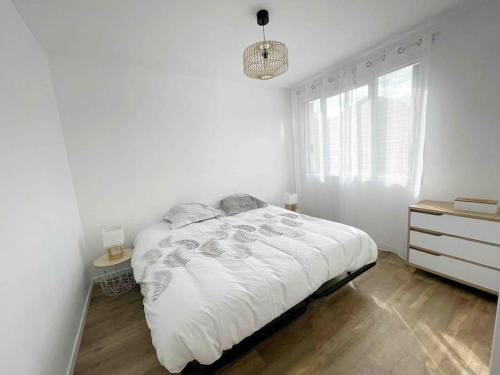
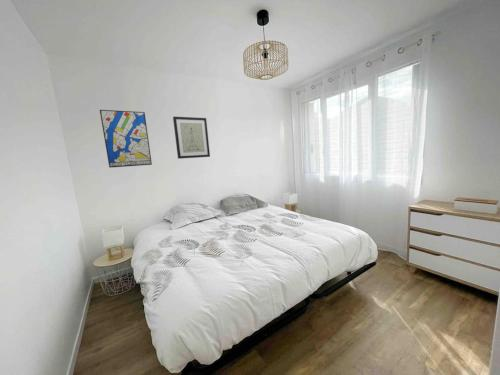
+ wall art [99,109,153,169]
+ wall art [172,116,211,160]
